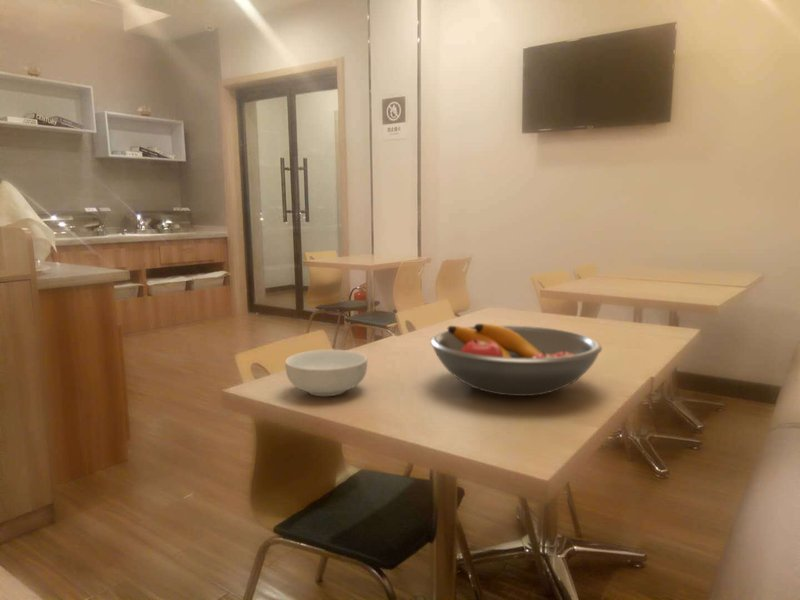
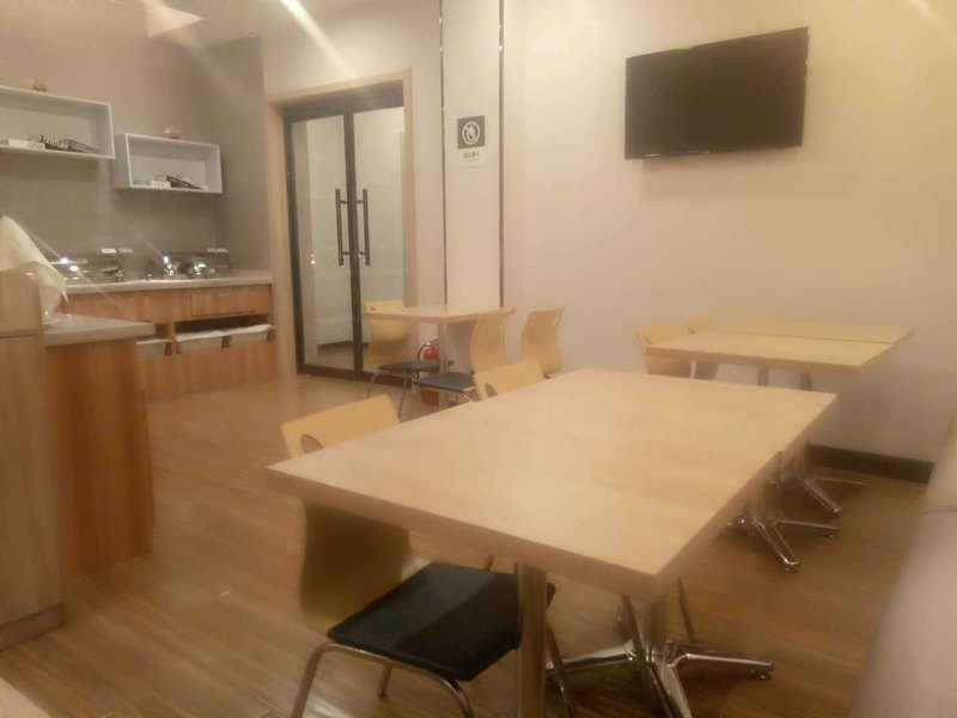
- fruit bowl [429,322,603,397]
- cereal bowl [284,349,368,397]
